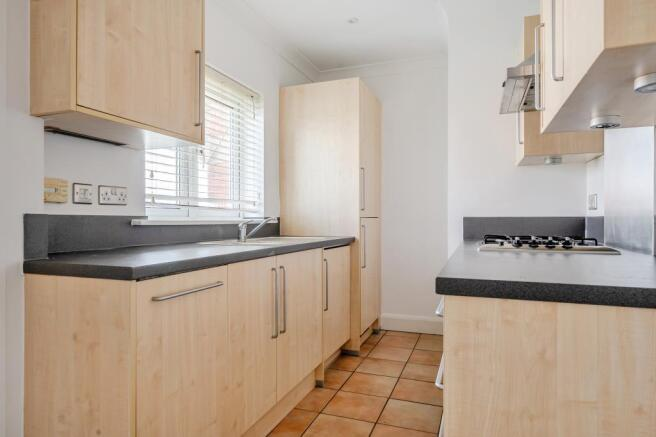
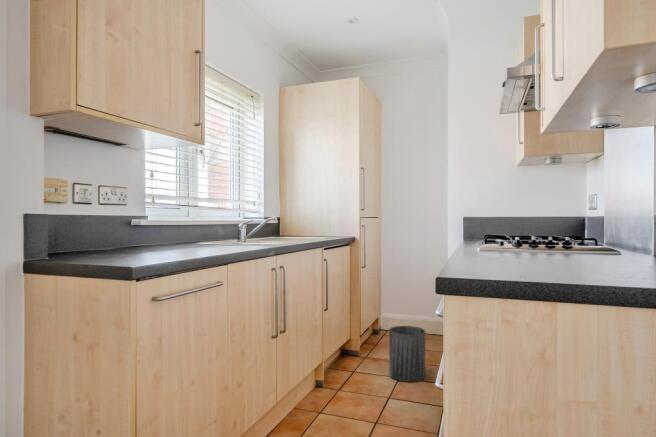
+ trash can [388,325,426,383]
